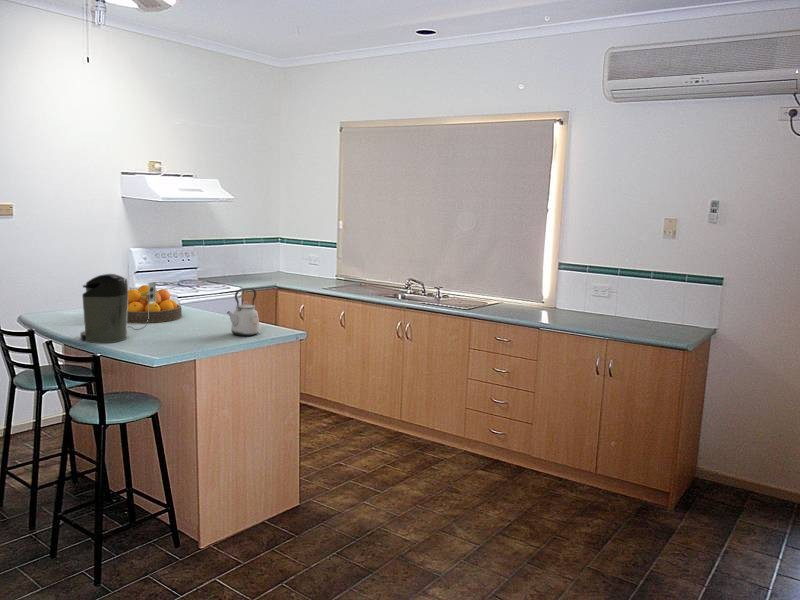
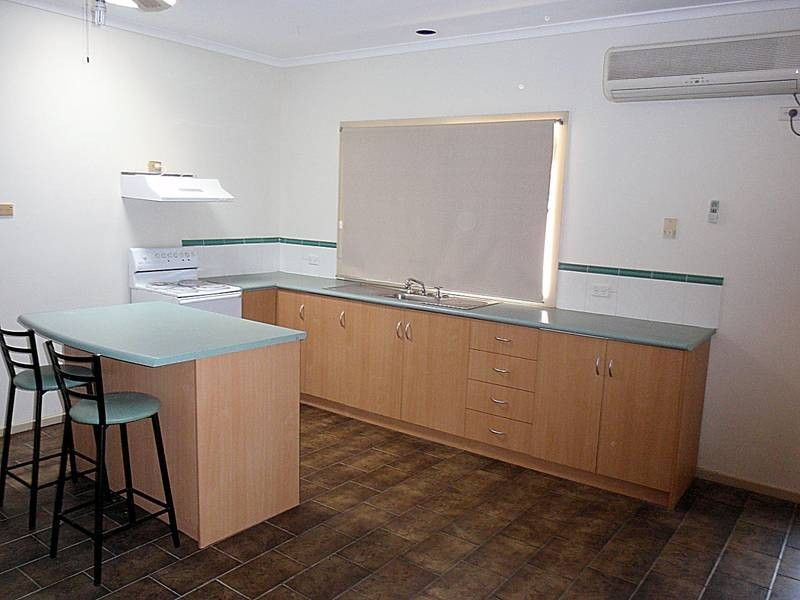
- coffee maker [79,273,157,344]
- kettle [226,287,261,337]
- fruit bowl [127,284,183,324]
